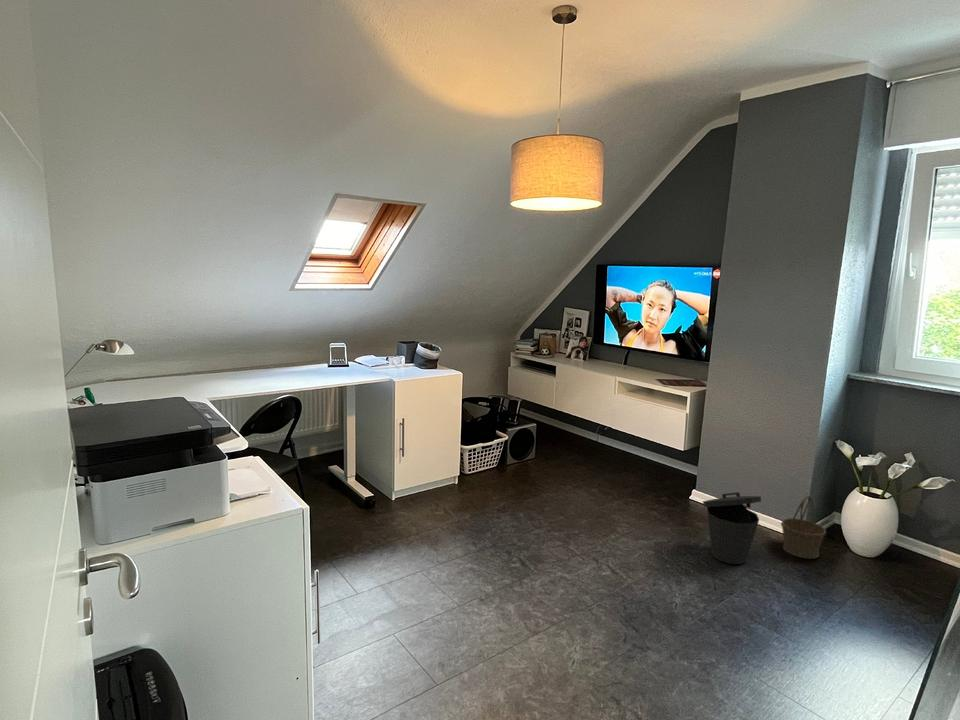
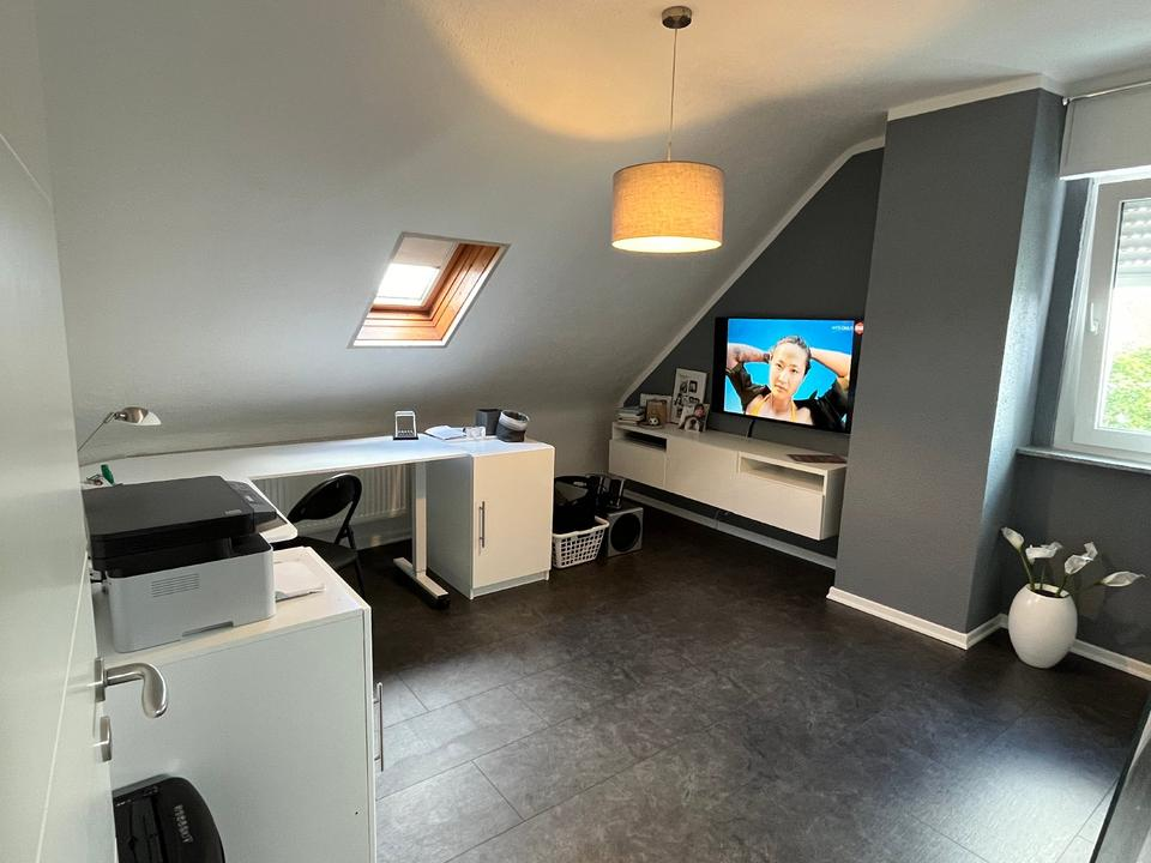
- trash can [702,491,762,565]
- basket [780,494,827,560]
